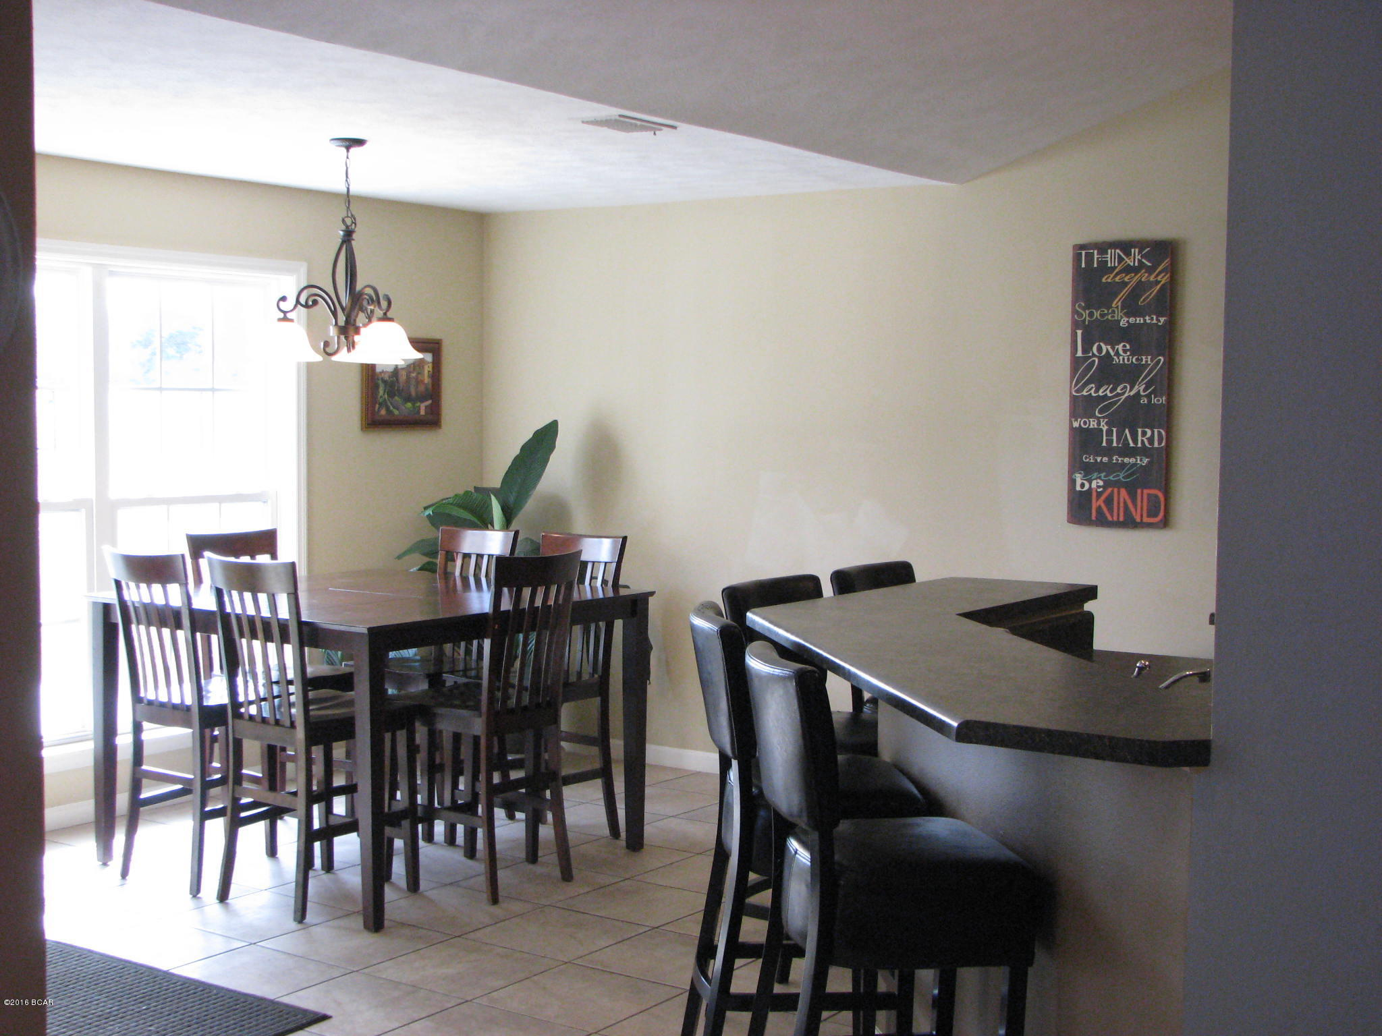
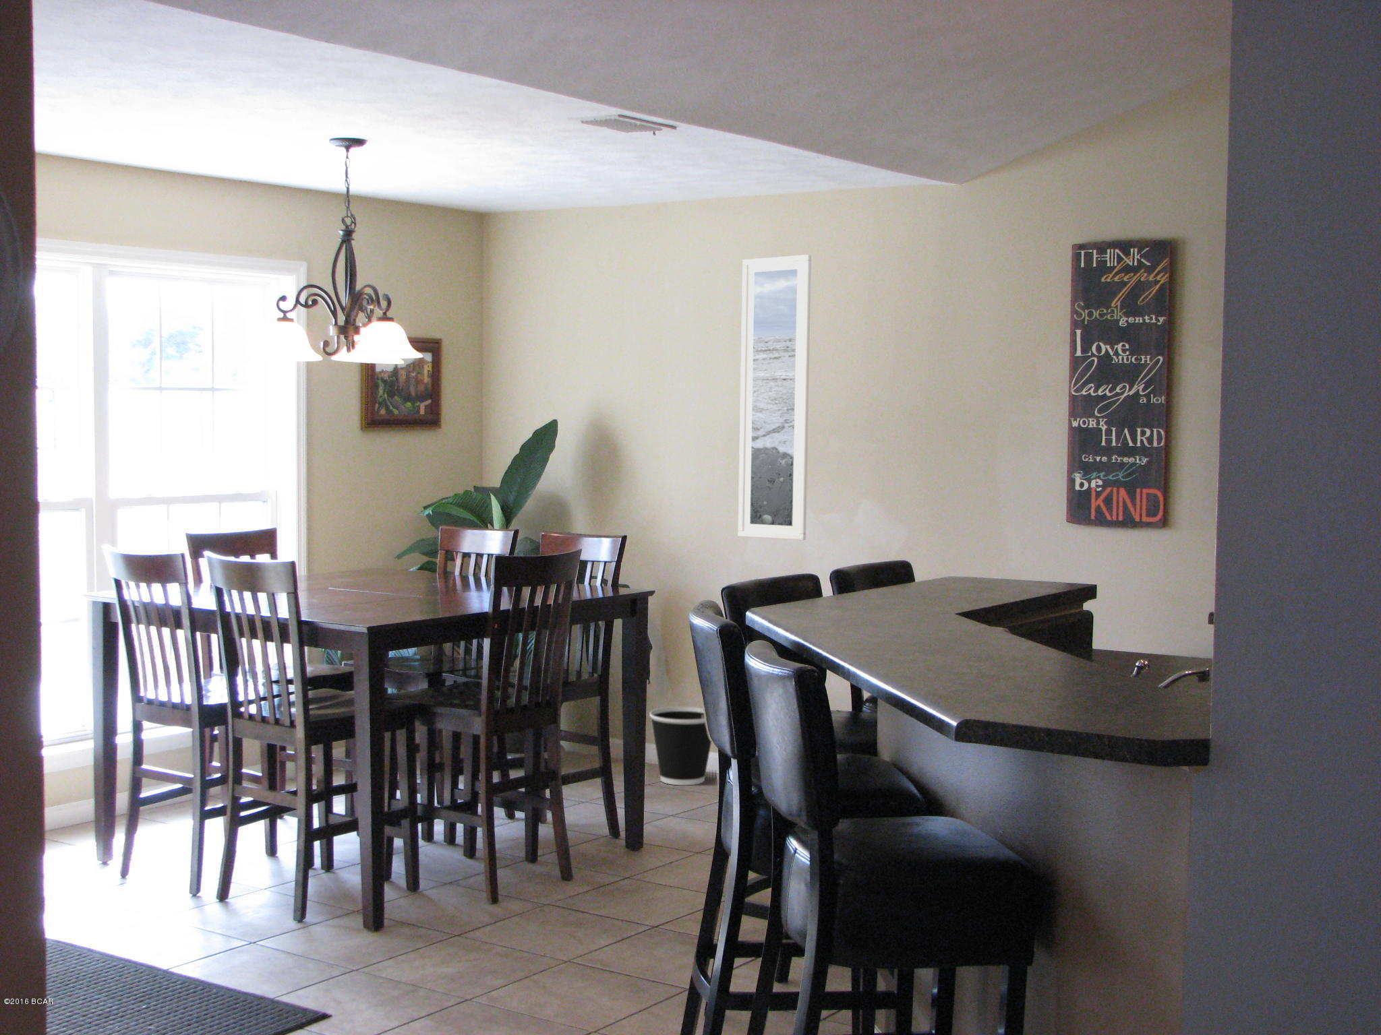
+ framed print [737,254,812,541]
+ wastebasket [649,707,712,786]
